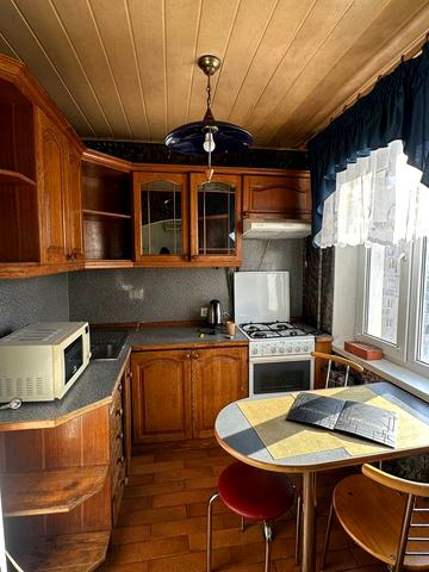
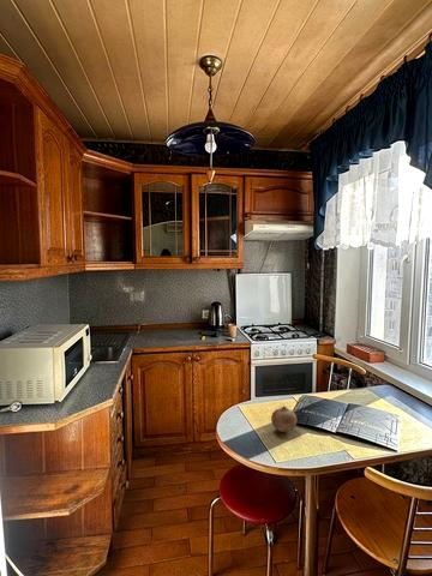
+ fruit [270,404,298,433]
